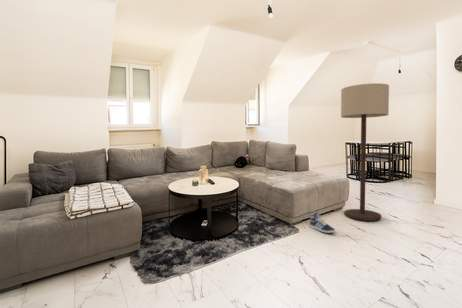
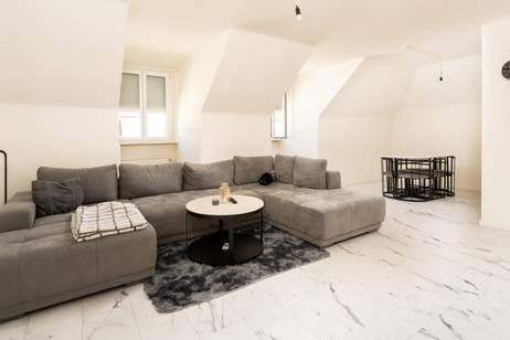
- floor lamp [340,82,390,222]
- sneaker [308,212,336,234]
